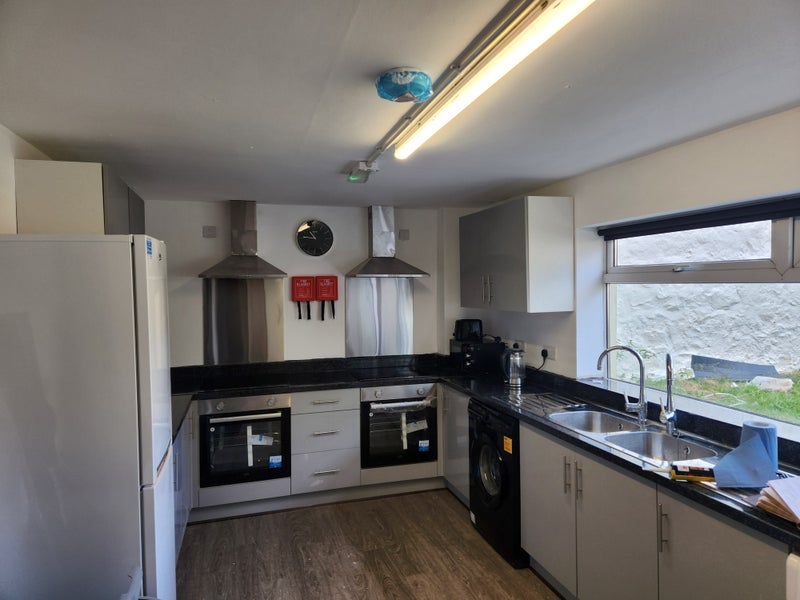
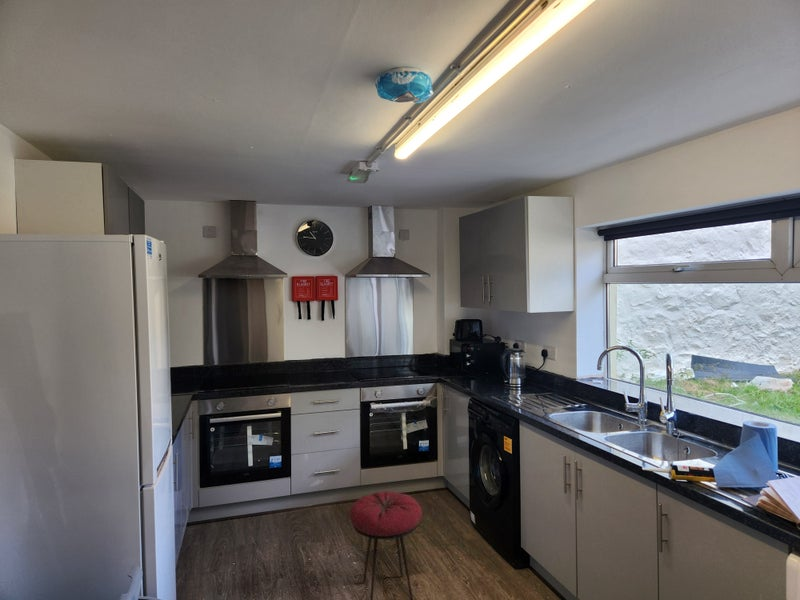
+ stool [349,490,423,600]
